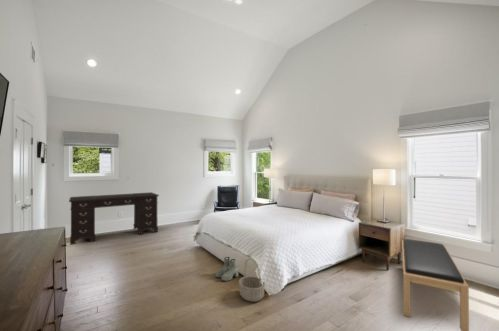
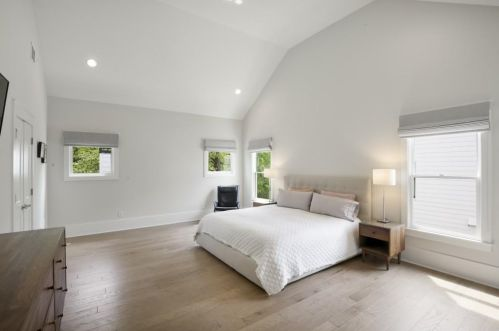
- boots [215,256,239,282]
- basket [238,257,266,303]
- desk [68,191,160,246]
- bench [401,238,470,331]
